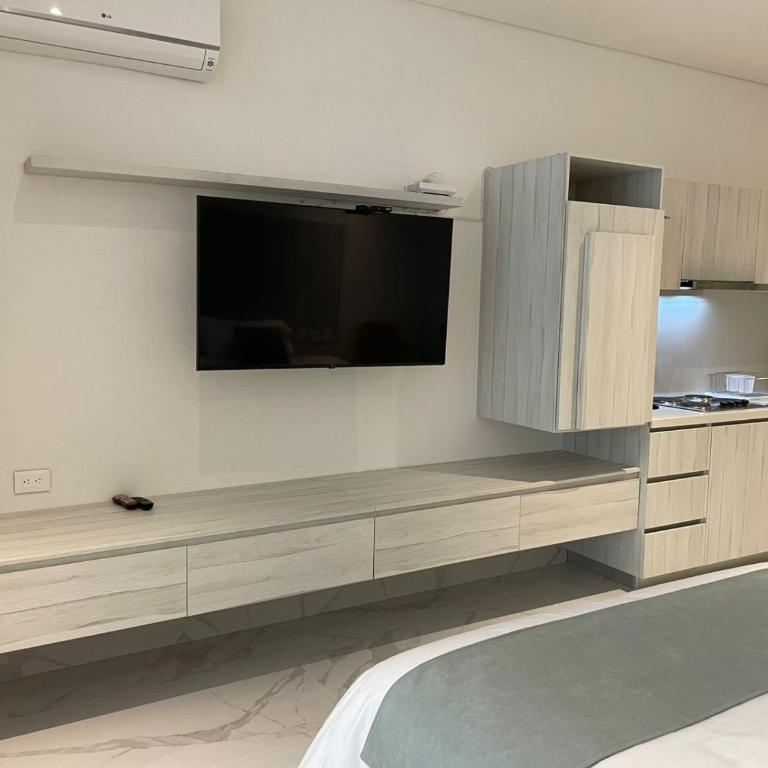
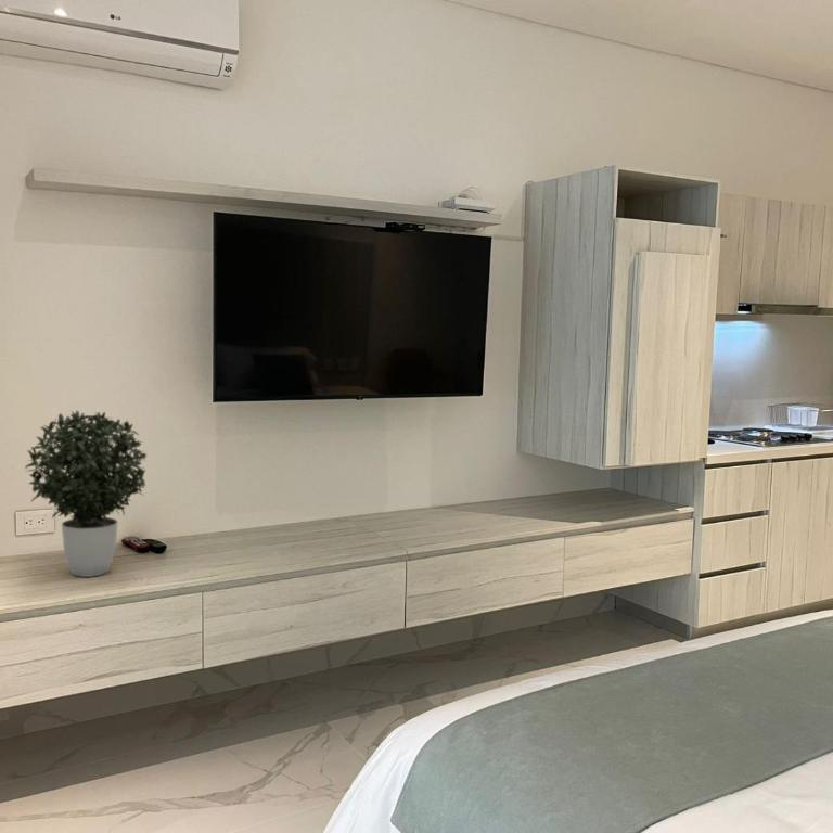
+ potted plant [24,410,148,578]
